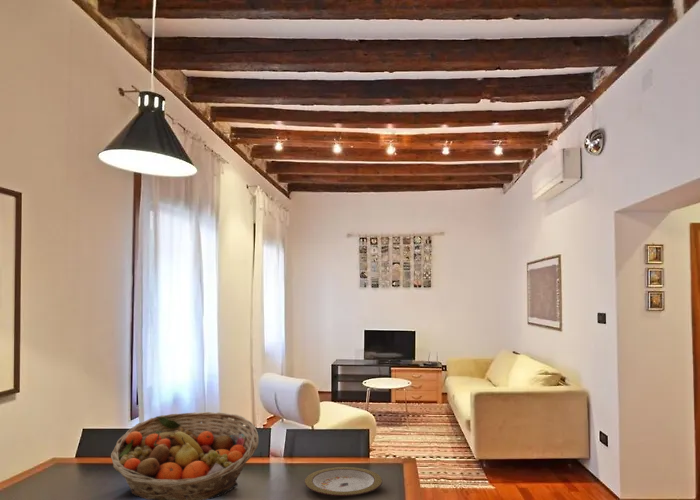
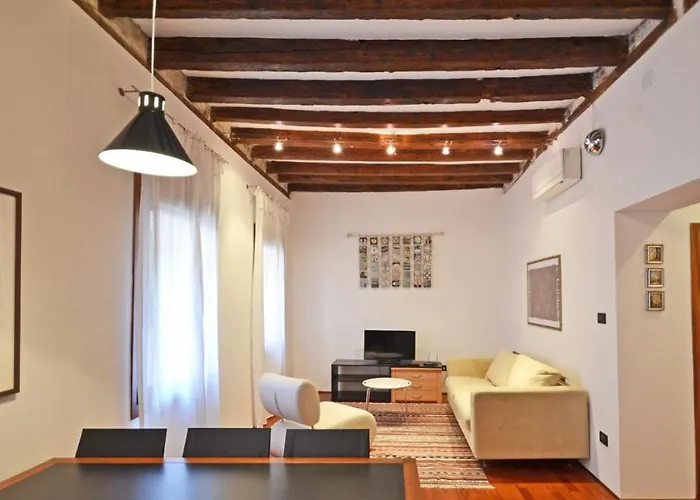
- plate [303,466,383,497]
- fruit basket [110,411,260,500]
